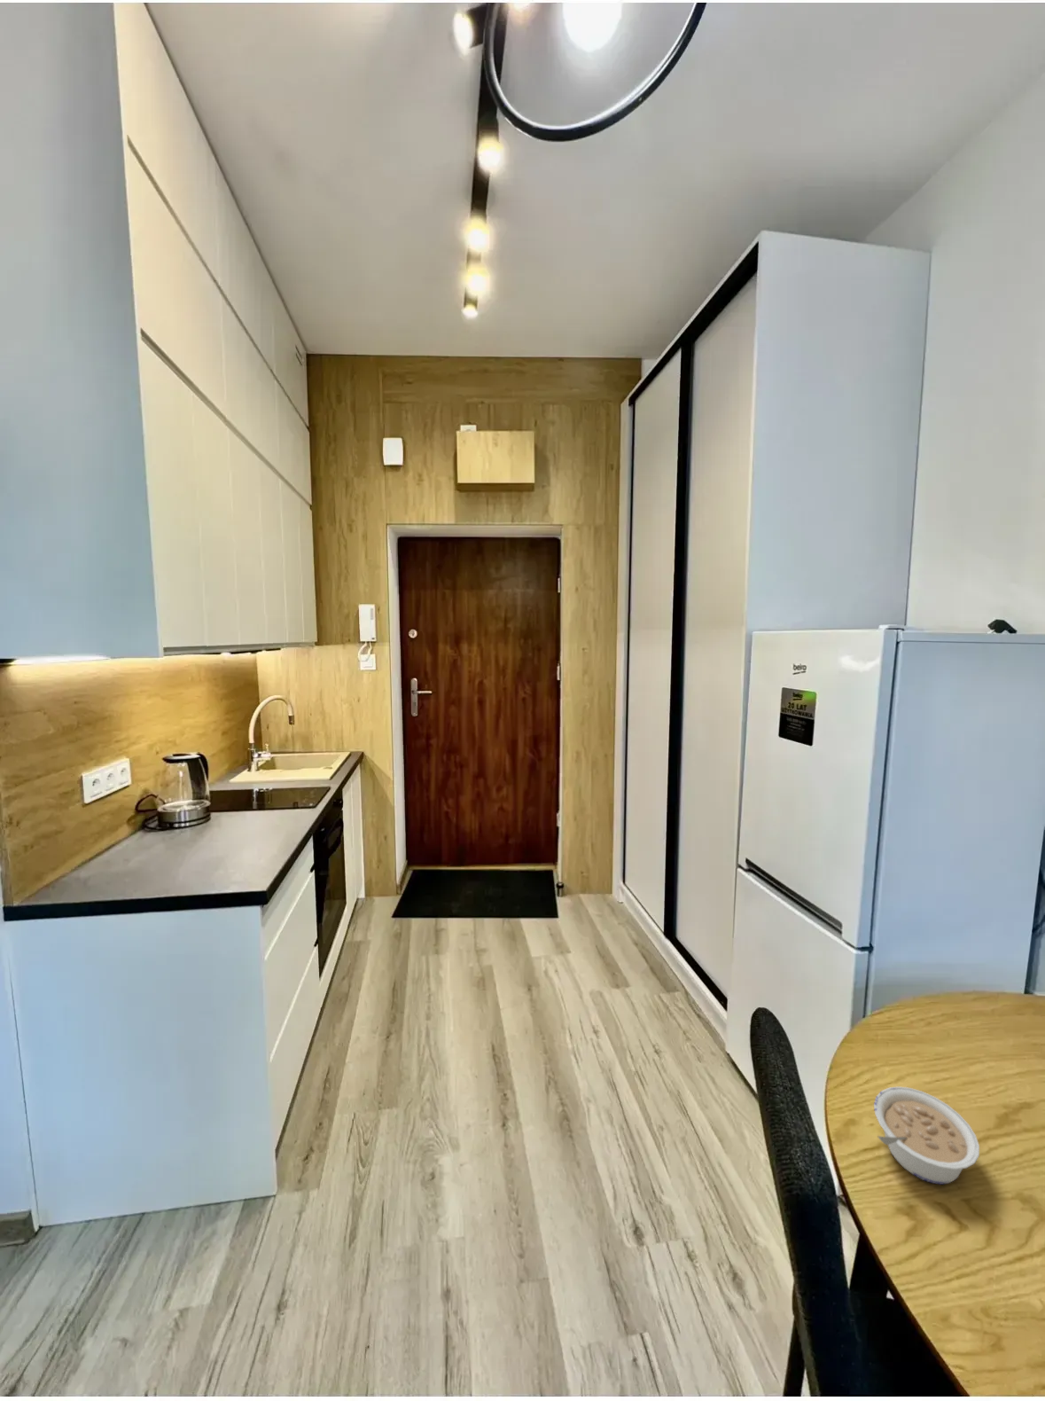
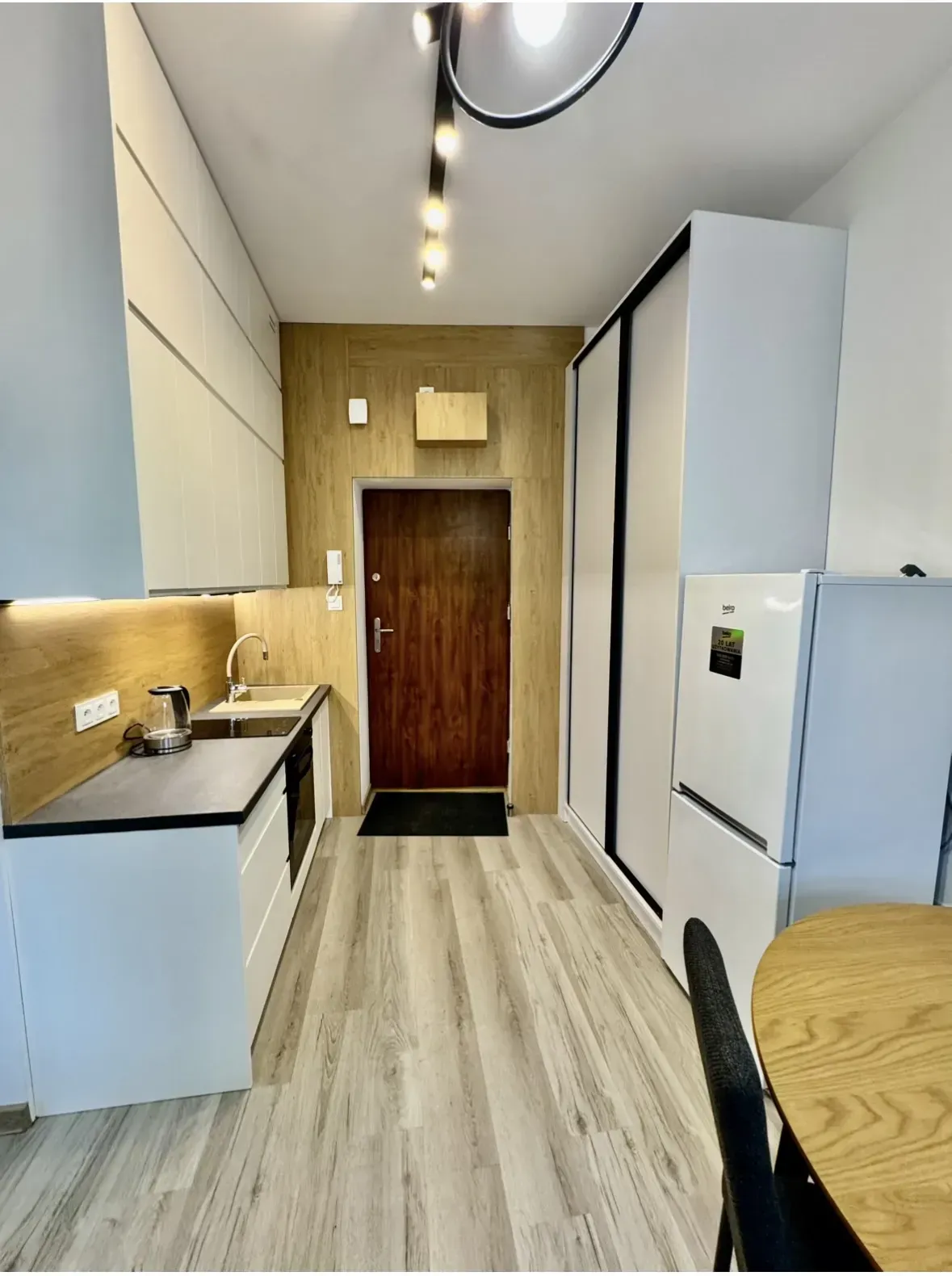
- legume [873,1086,980,1186]
